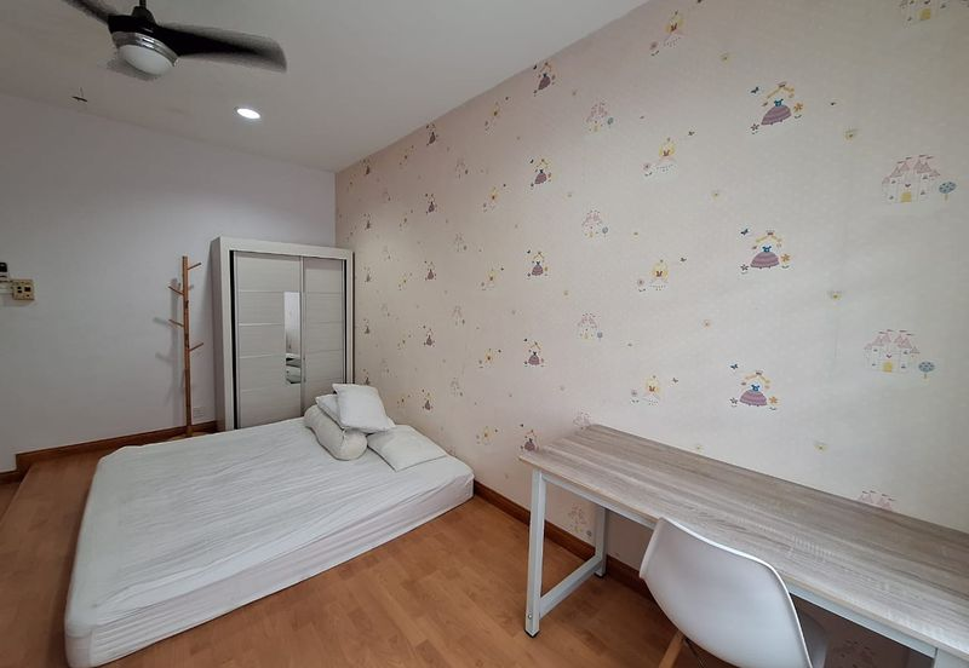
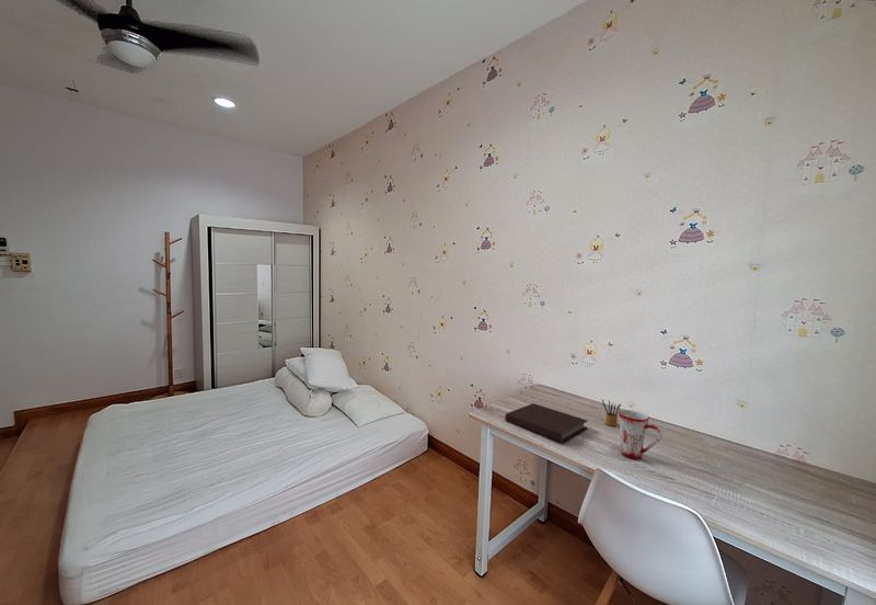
+ pencil box [601,399,622,427]
+ notebook [504,402,589,443]
+ mug [618,409,664,460]
